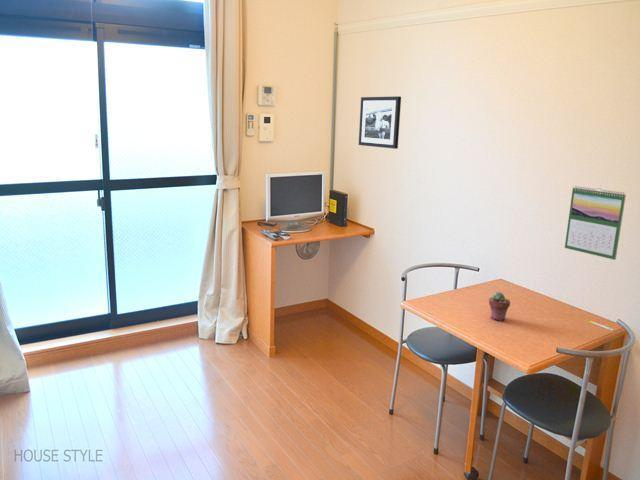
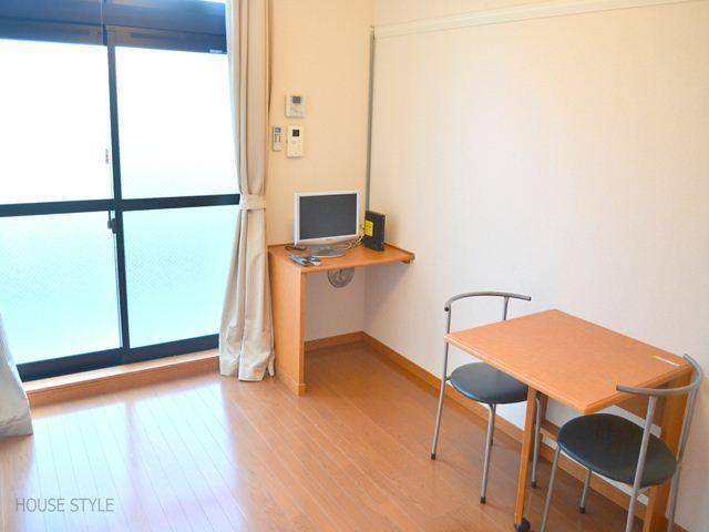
- potted succulent [488,291,511,322]
- picture frame [358,95,402,150]
- calendar [564,185,627,261]
